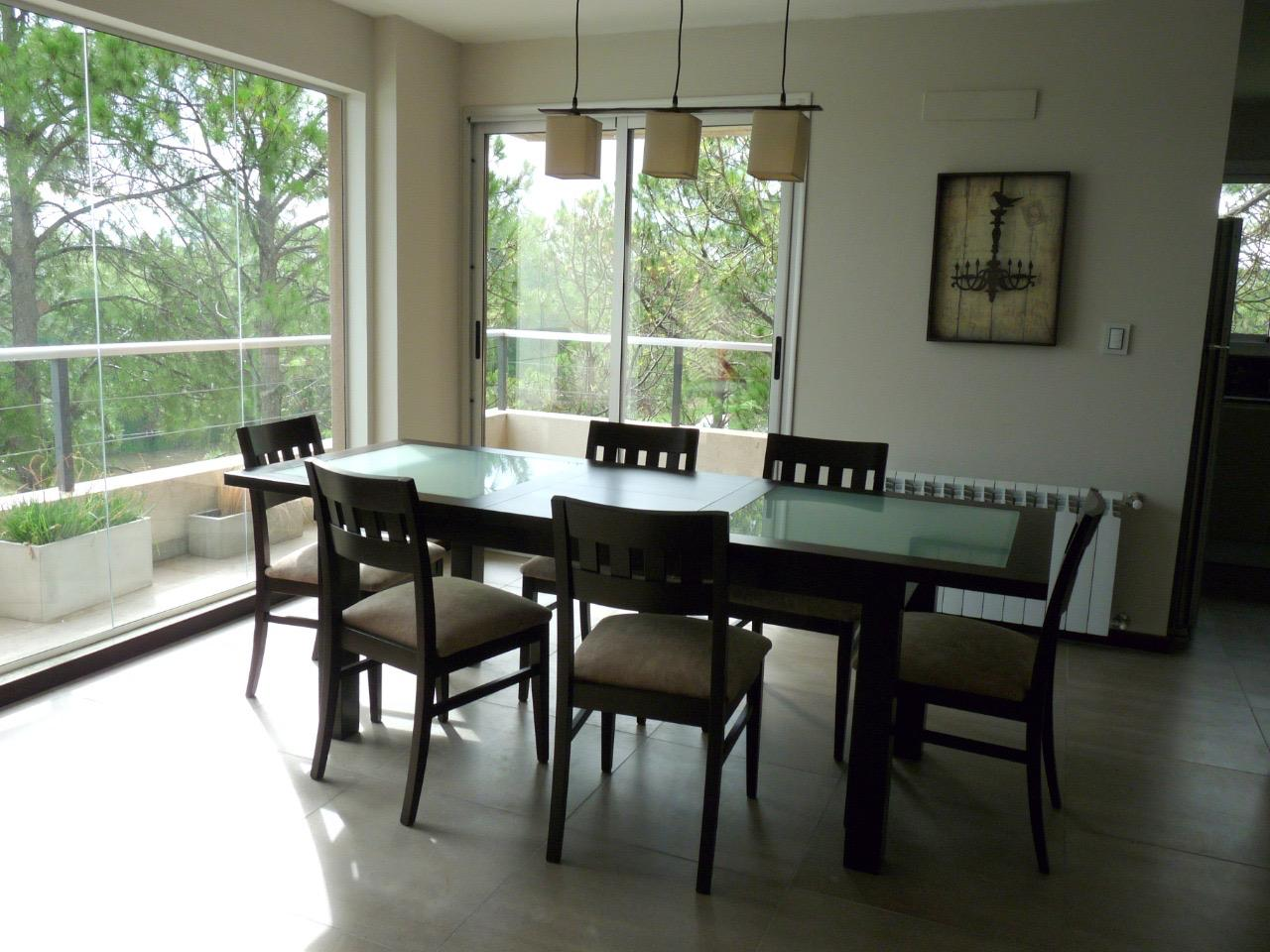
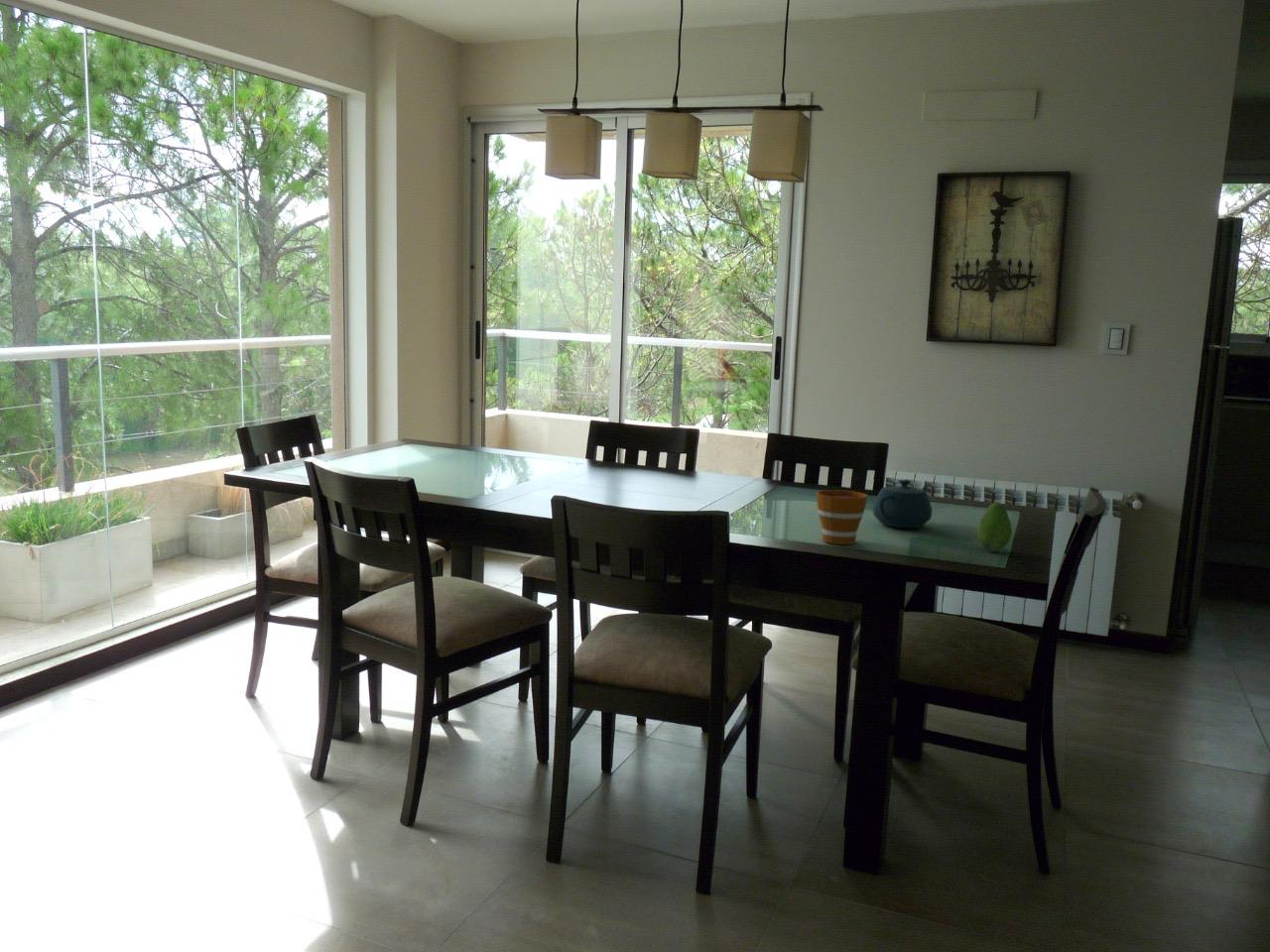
+ cup [816,489,869,545]
+ fruit [976,502,1013,552]
+ teapot [872,479,934,529]
